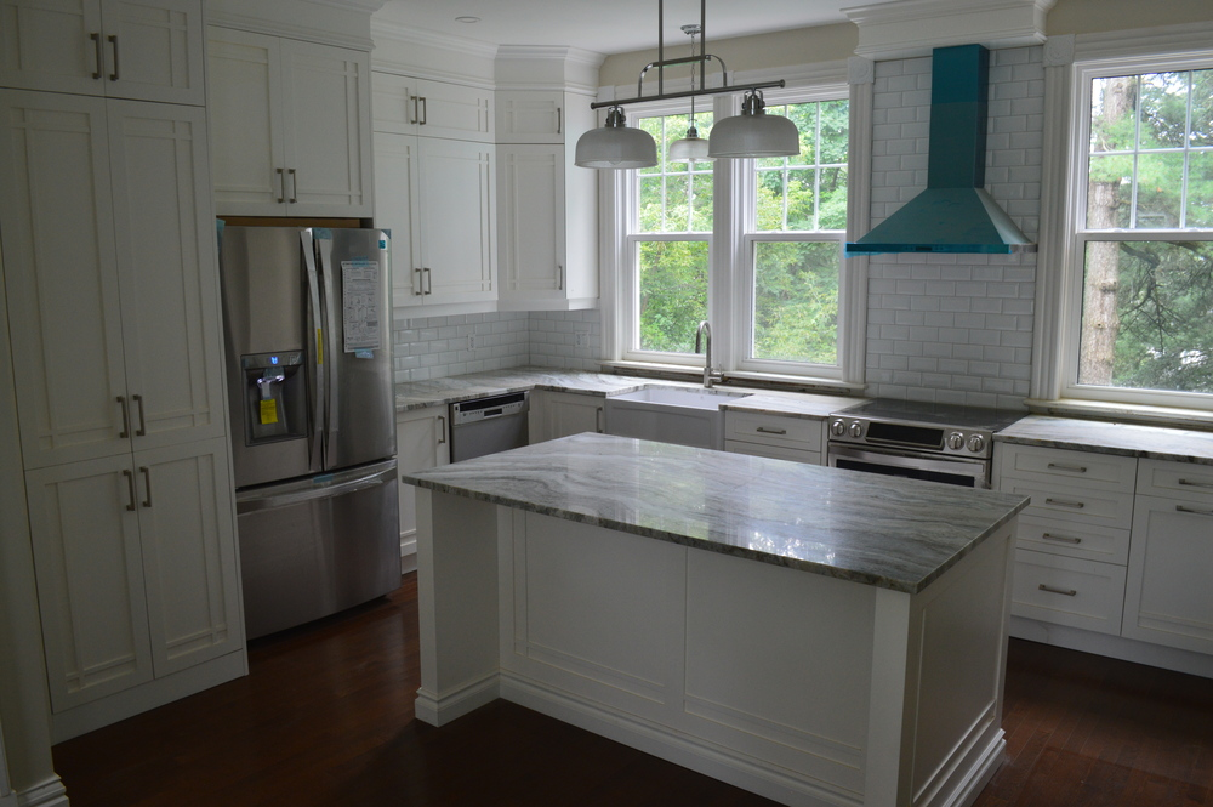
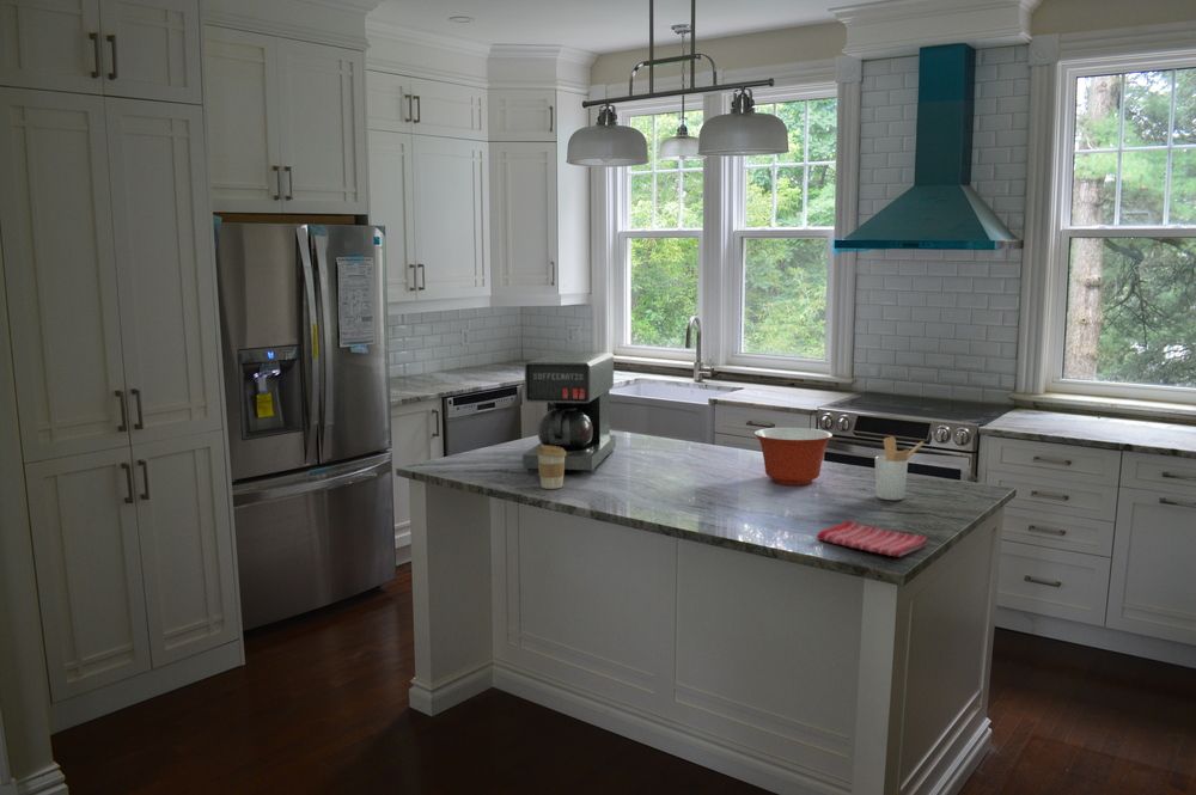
+ coffee maker [521,351,617,473]
+ mixing bowl [753,427,834,487]
+ utensil holder [874,435,925,501]
+ coffee cup [537,446,566,490]
+ dish towel [816,519,929,558]
